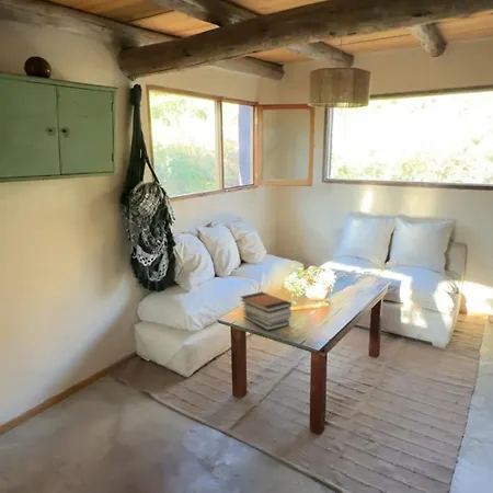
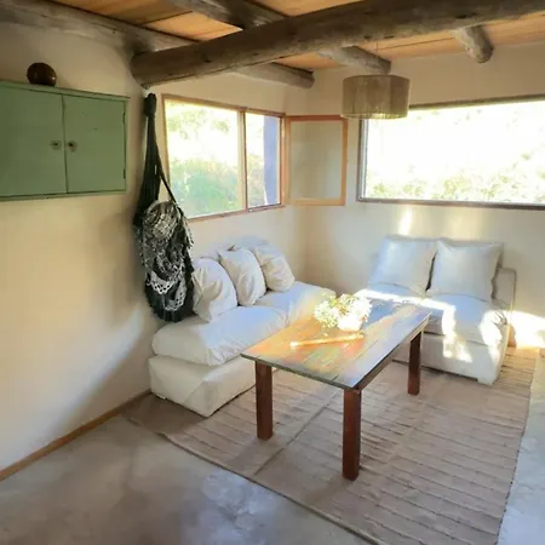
- book stack [240,291,293,332]
